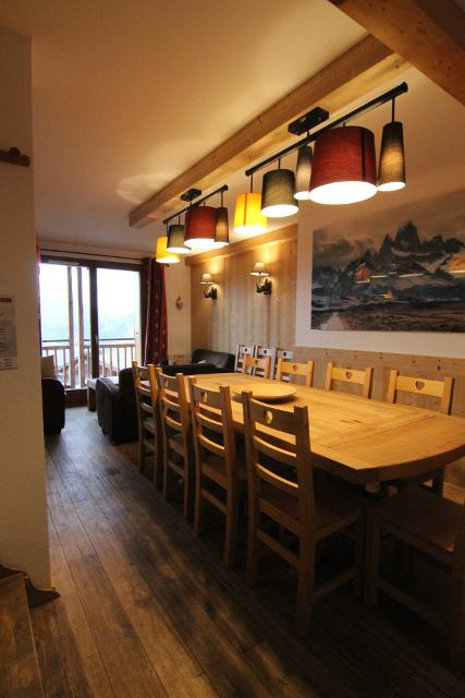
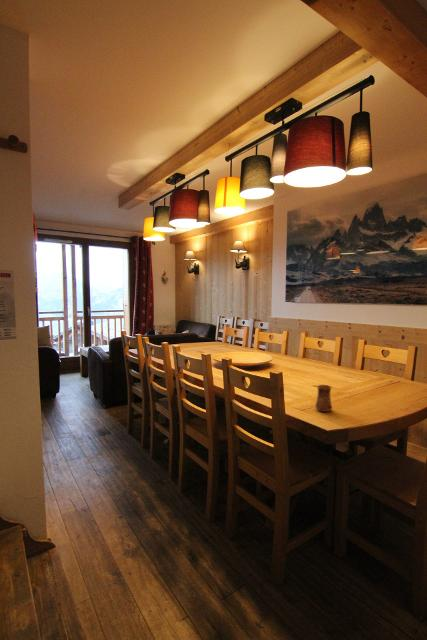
+ cup [314,384,333,413]
